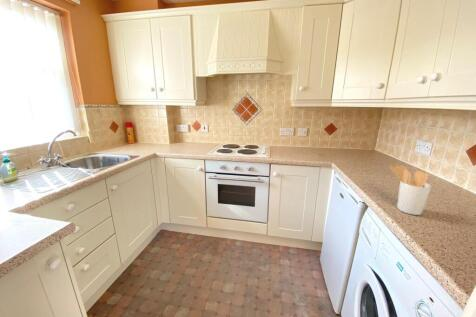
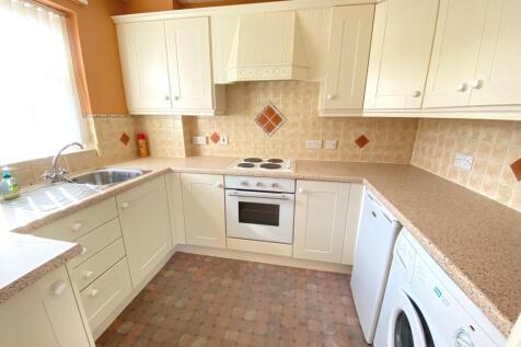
- utensil holder [389,164,432,216]
